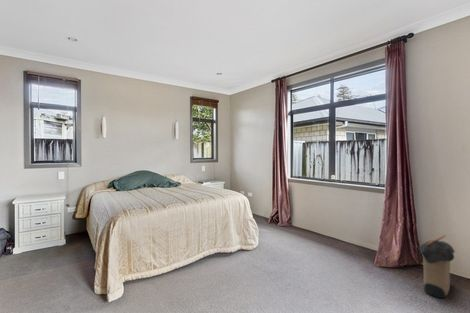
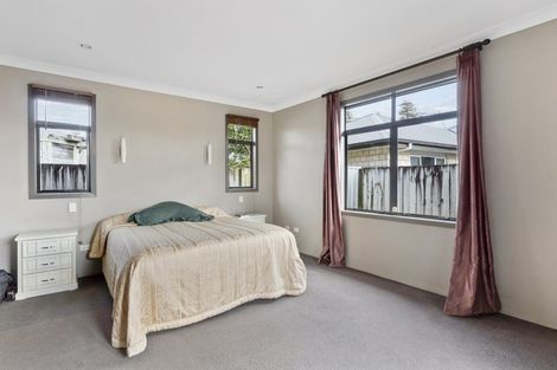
- laundry hamper [417,234,456,299]
